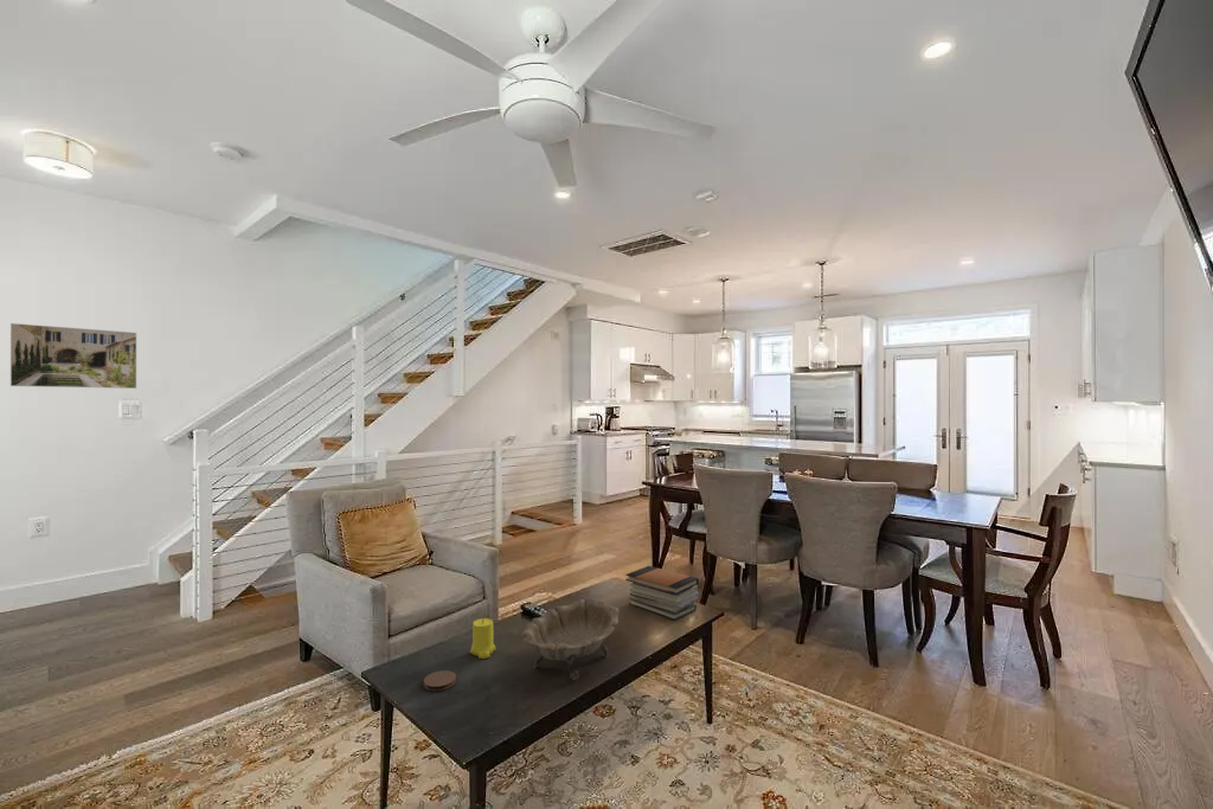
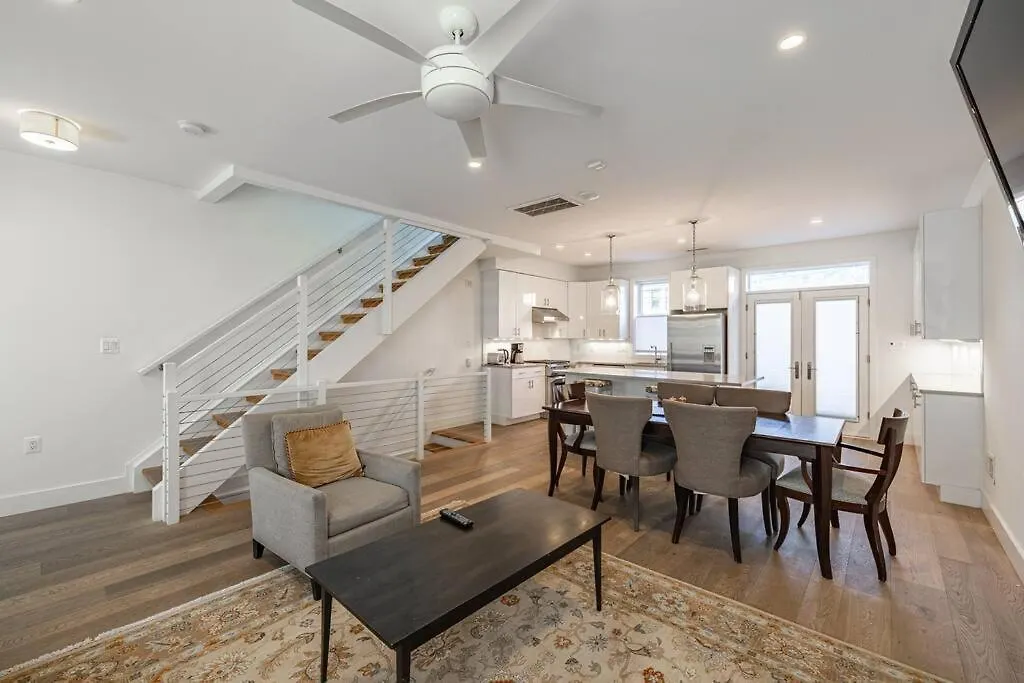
- decorative bowl [520,597,620,682]
- book stack [624,565,700,621]
- coaster [423,669,457,692]
- candle [469,617,498,660]
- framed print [9,322,137,390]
